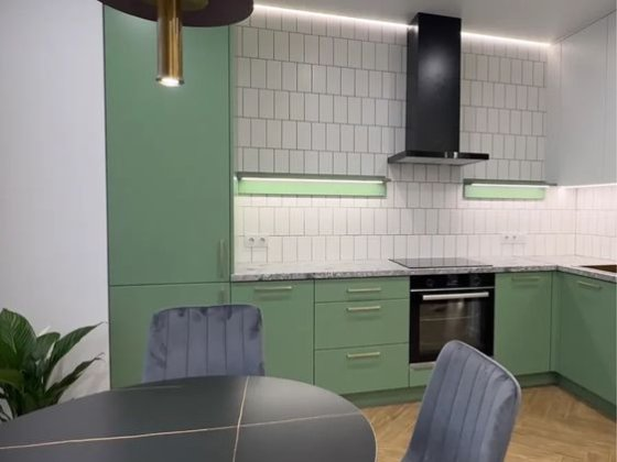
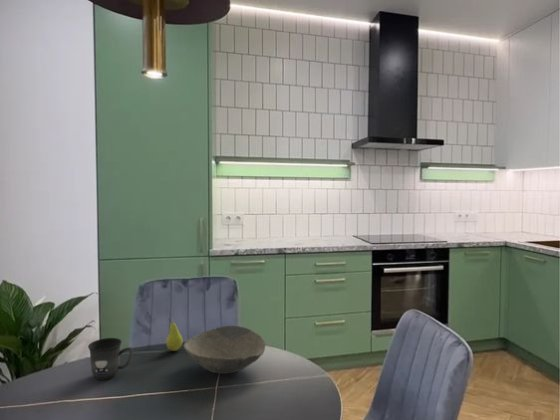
+ bowl [183,325,266,375]
+ mug [87,337,134,381]
+ fruit [165,318,184,352]
